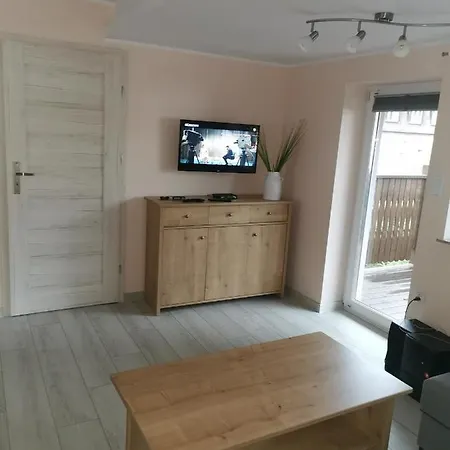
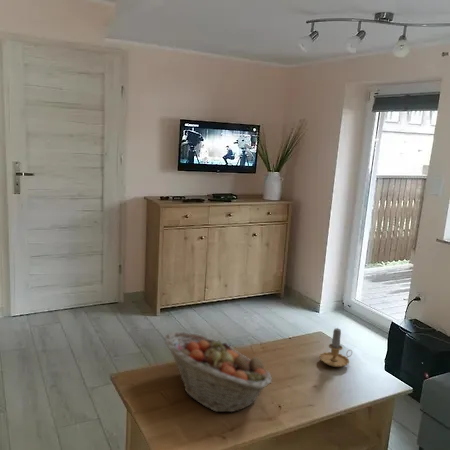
+ candle [318,327,353,368]
+ fruit basket [164,330,273,413]
